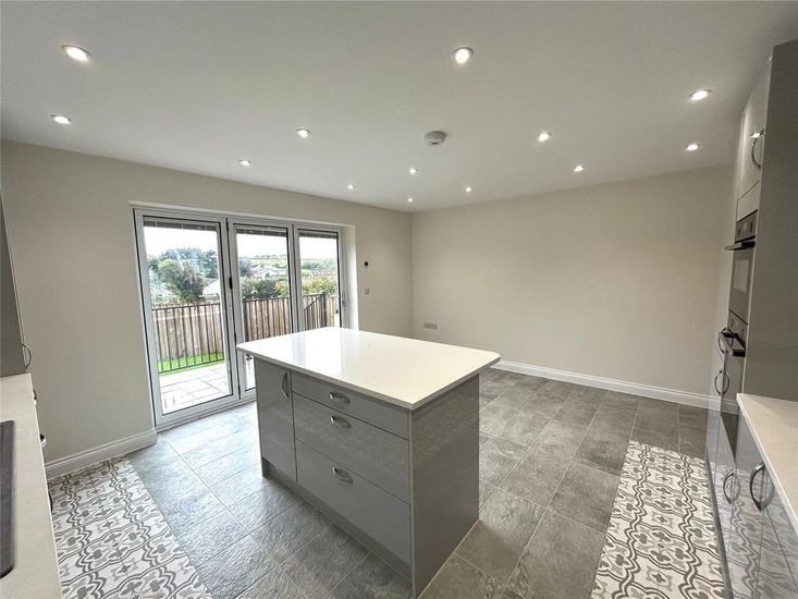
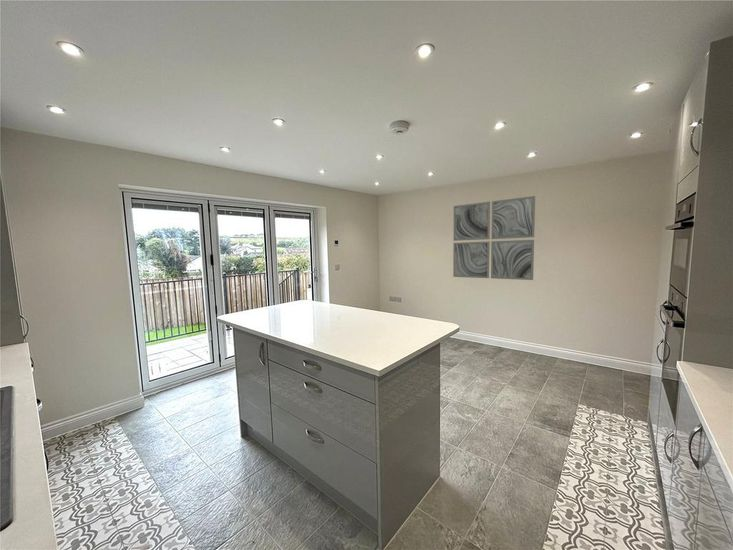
+ wall art [452,195,536,281]
